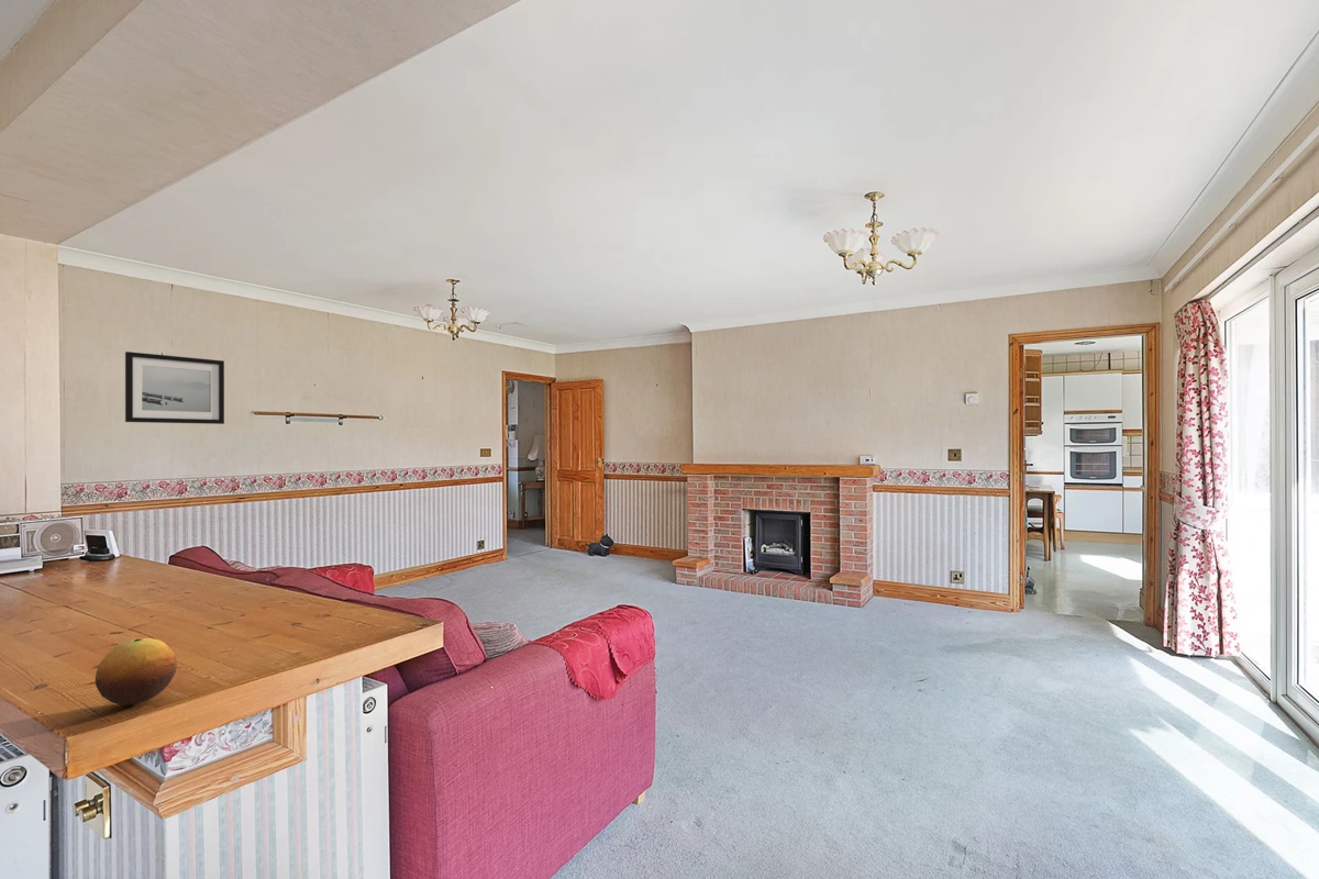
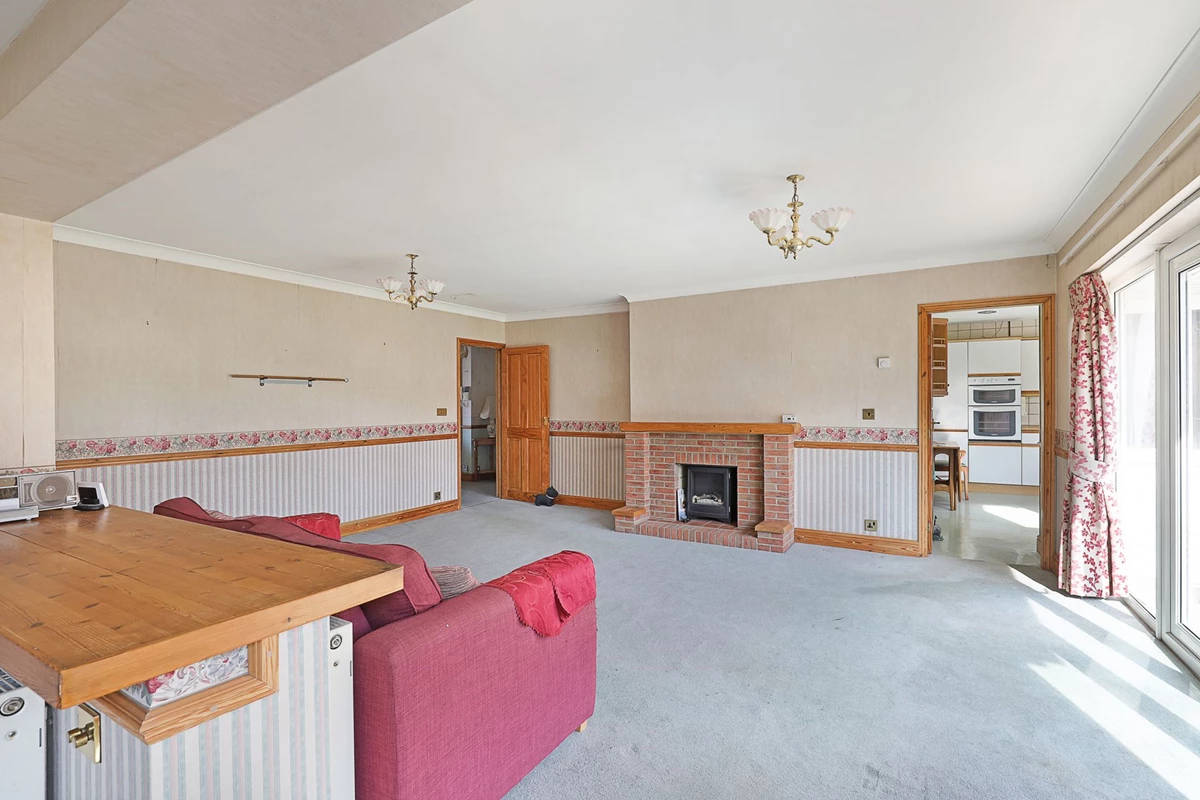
- fruit [95,637,178,706]
- wall art [124,351,225,425]
